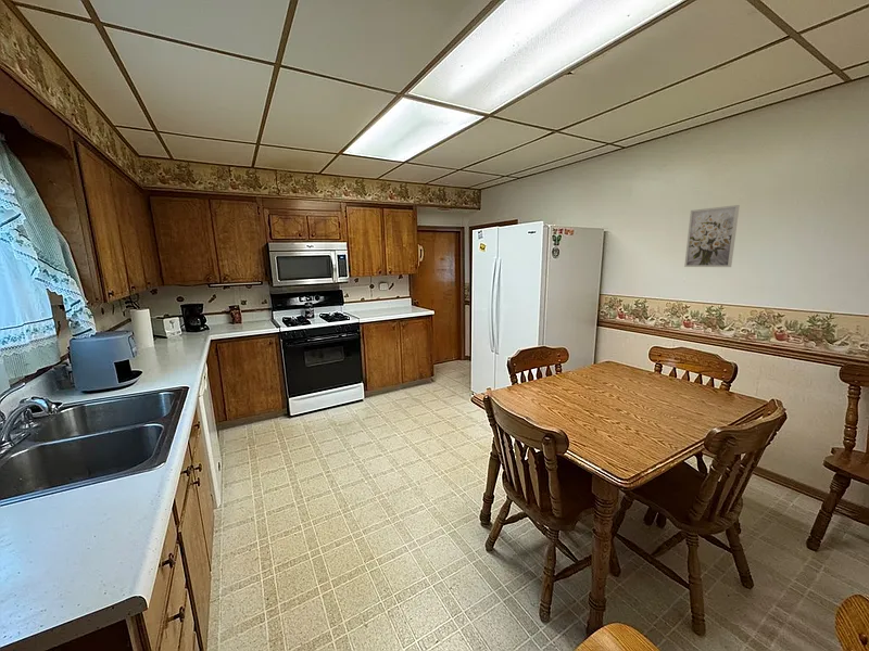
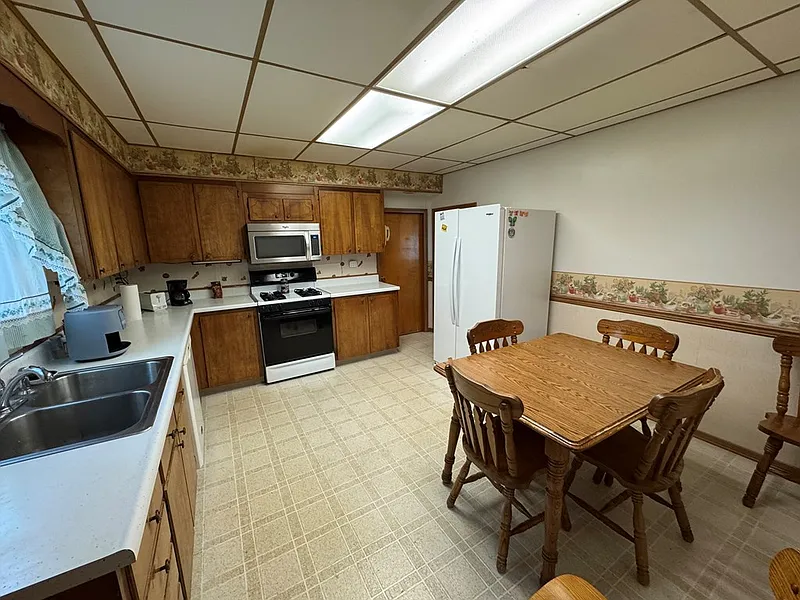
- wall art [683,204,741,268]
